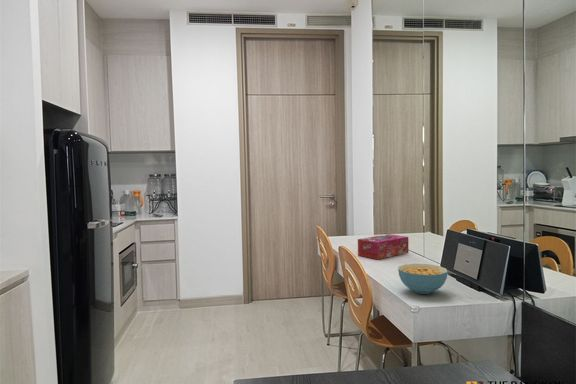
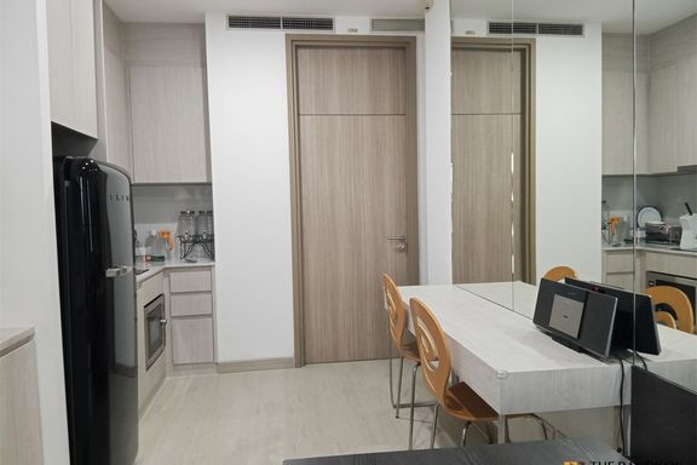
- tissue box [357,233,410,261]
- cereal bowl [397,263,449,295]
